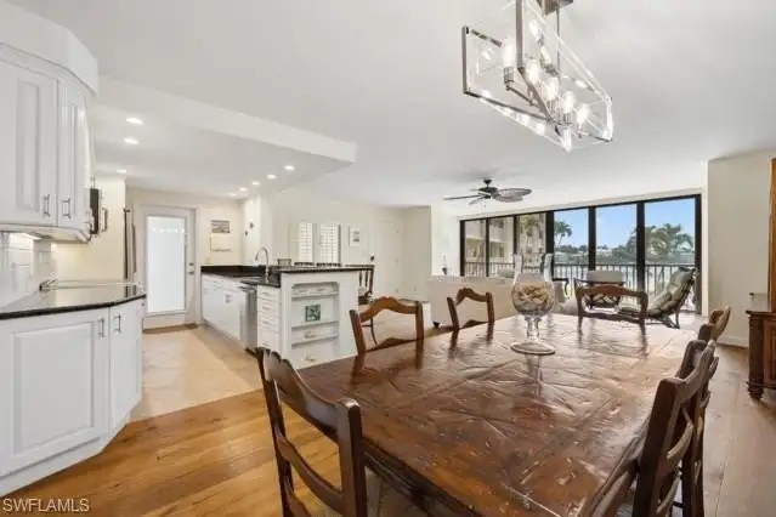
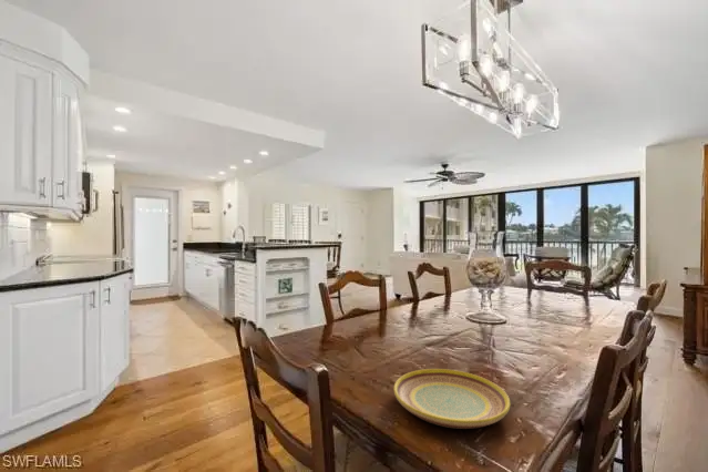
+ plate [393,368,511,430]
